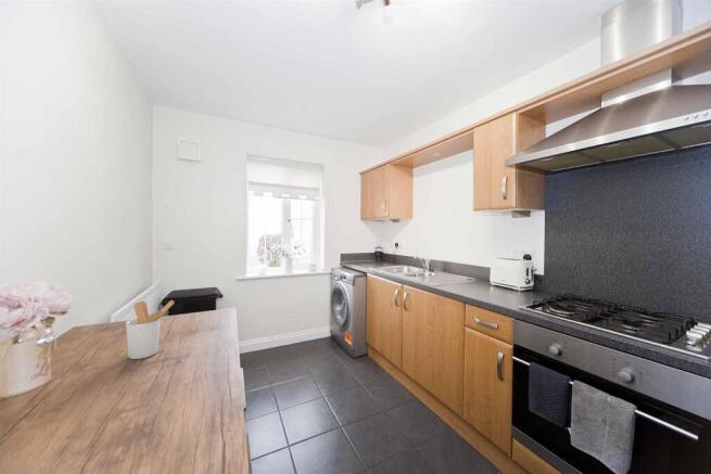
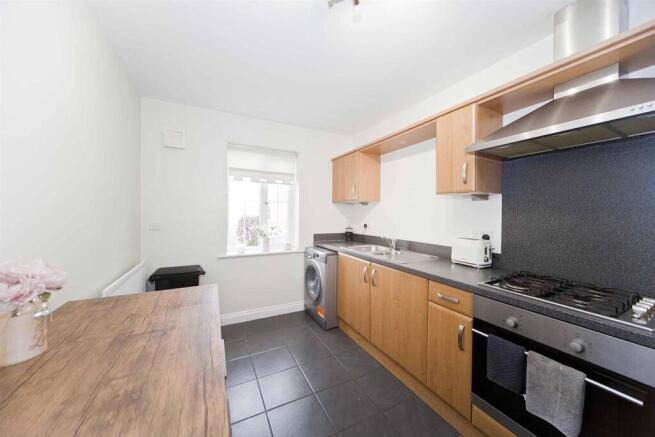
- utensil holder [125,299,176,360]
